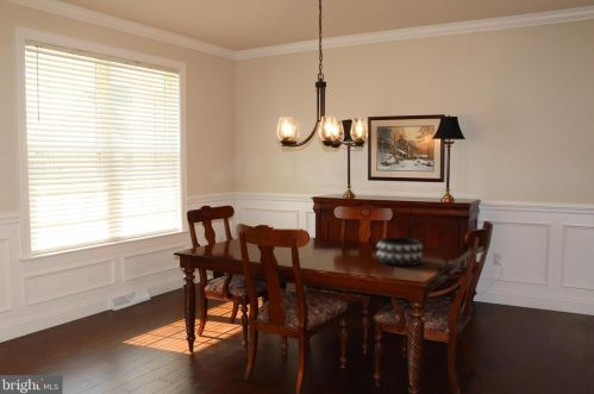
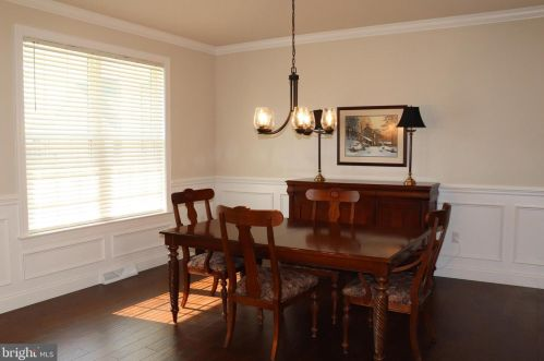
- decorative bowl [375,237,425,267]
